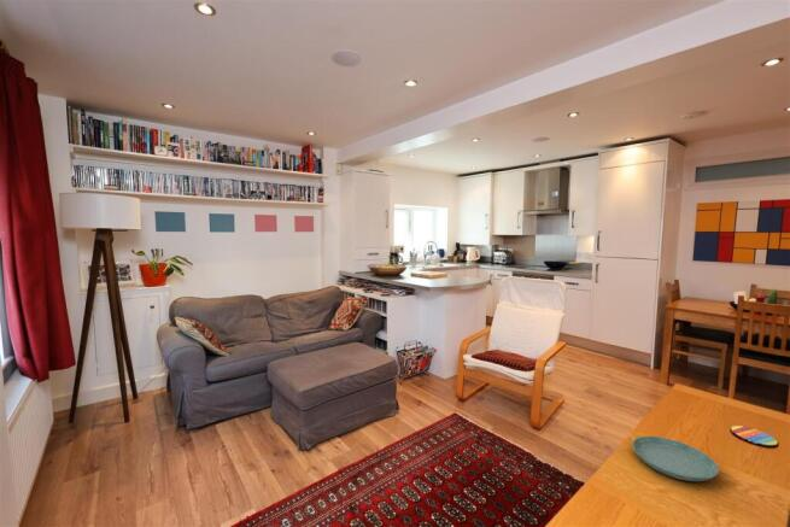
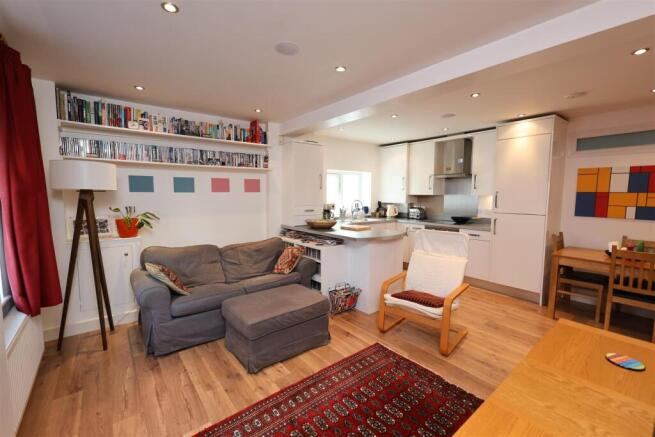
- saucer [631,435,720,482]
